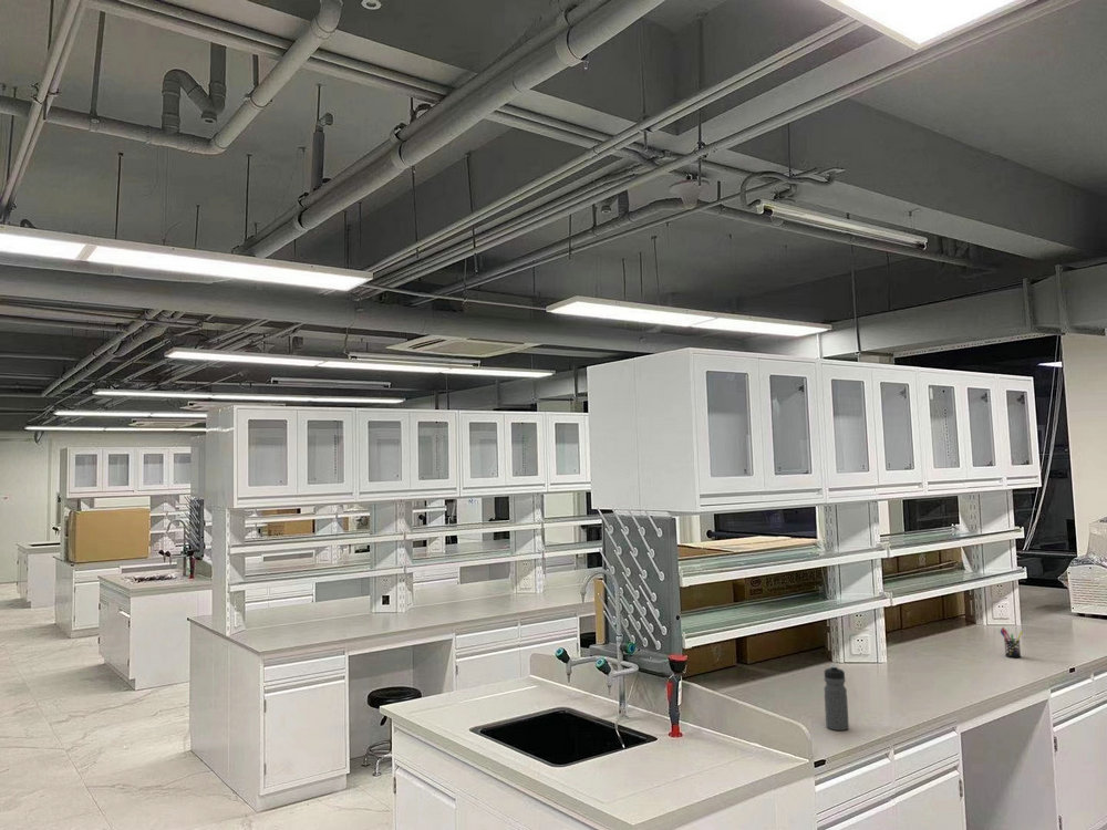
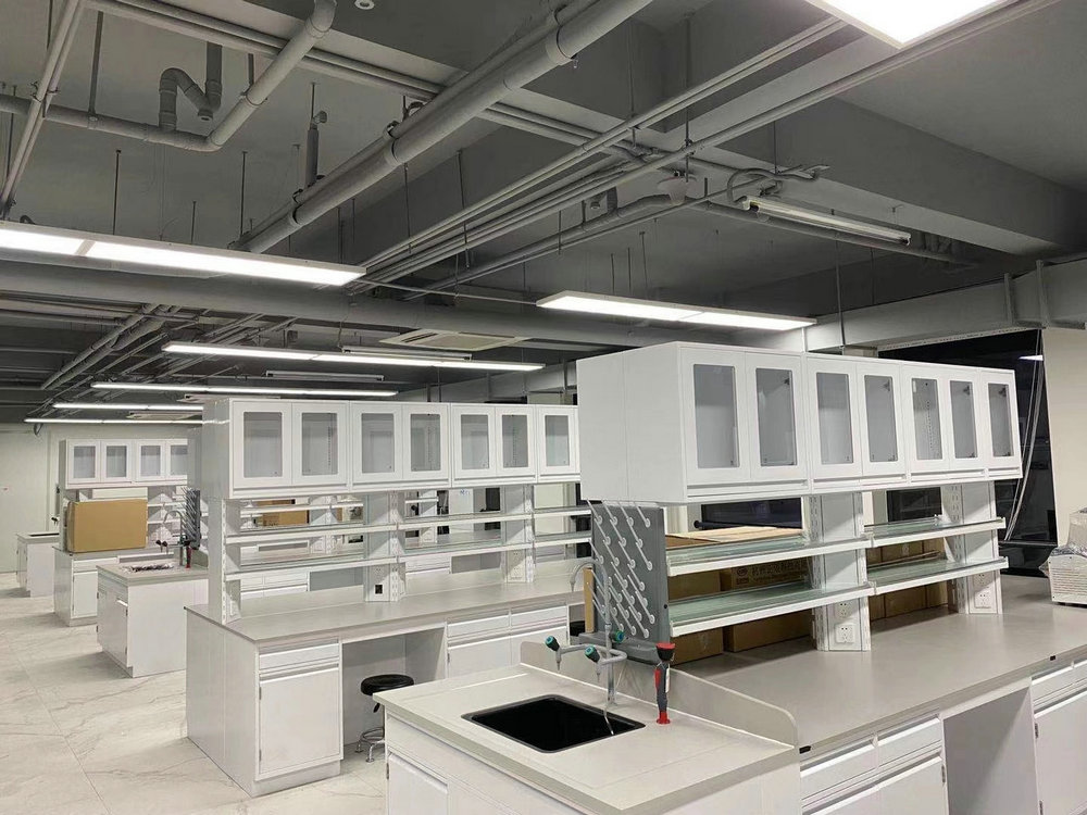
- water bottle [823,664,850,732]
- pen holder [999,626,1024,658]
